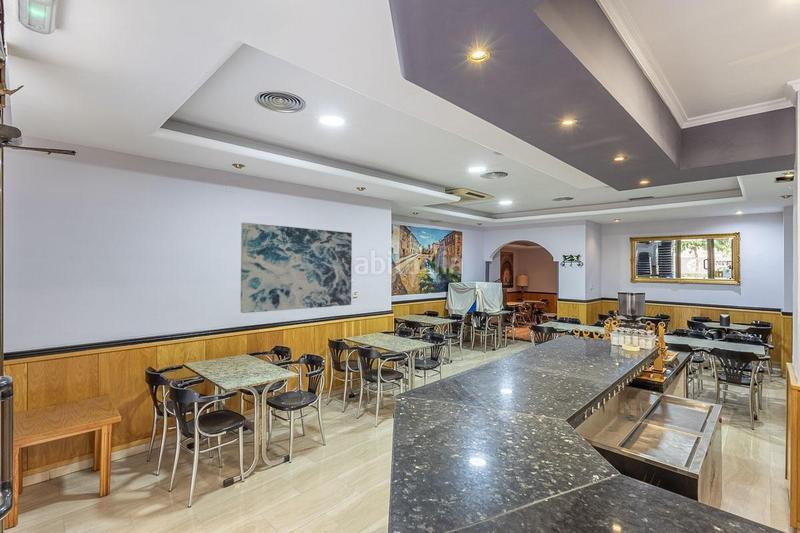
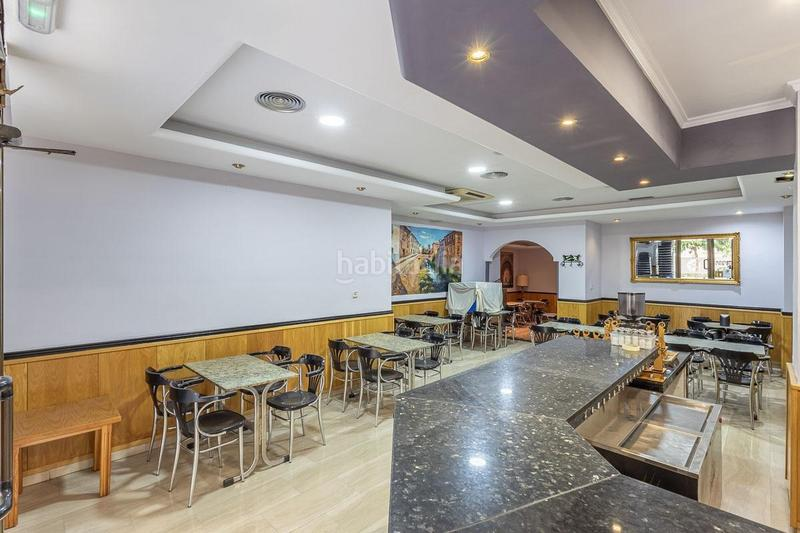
- wall art [240,222,353,314]
